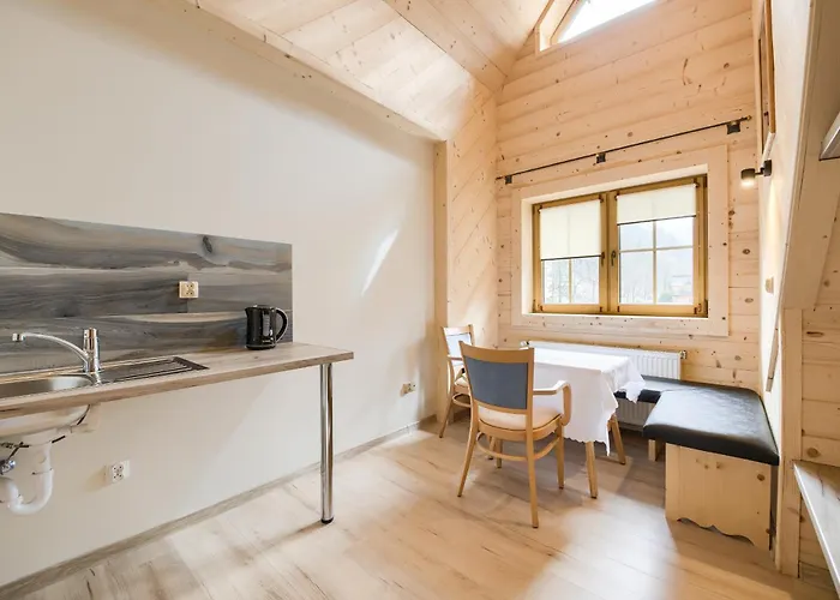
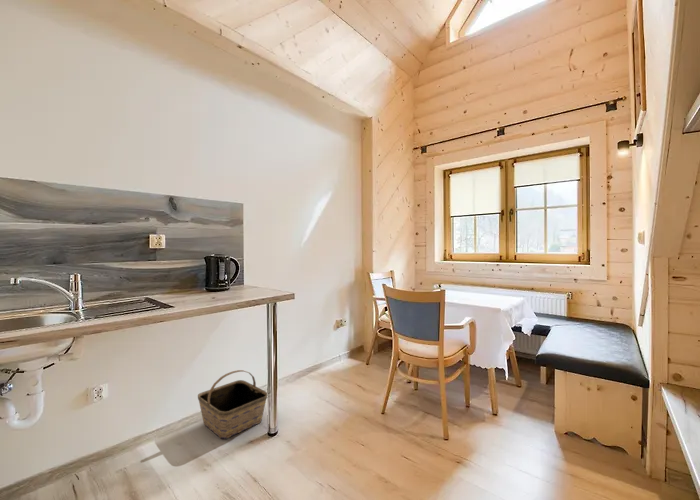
+ basket [197,369,268,440]
